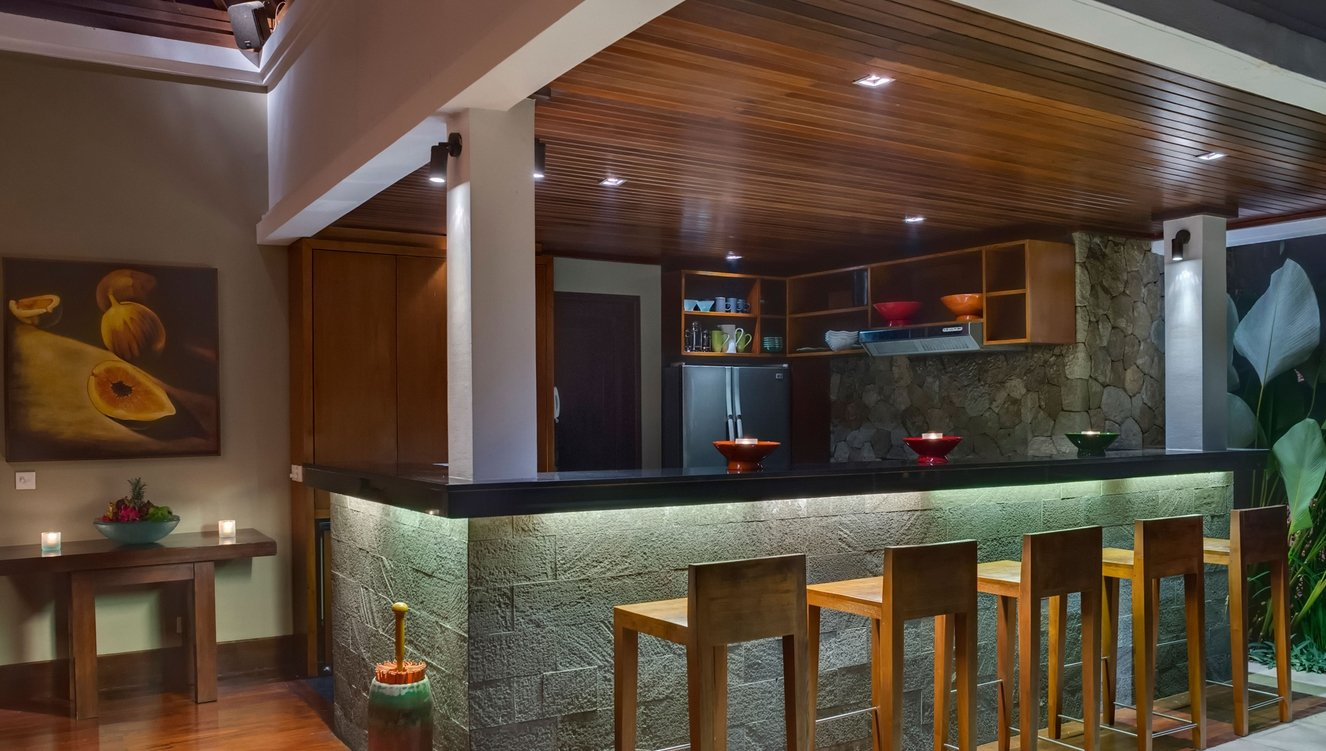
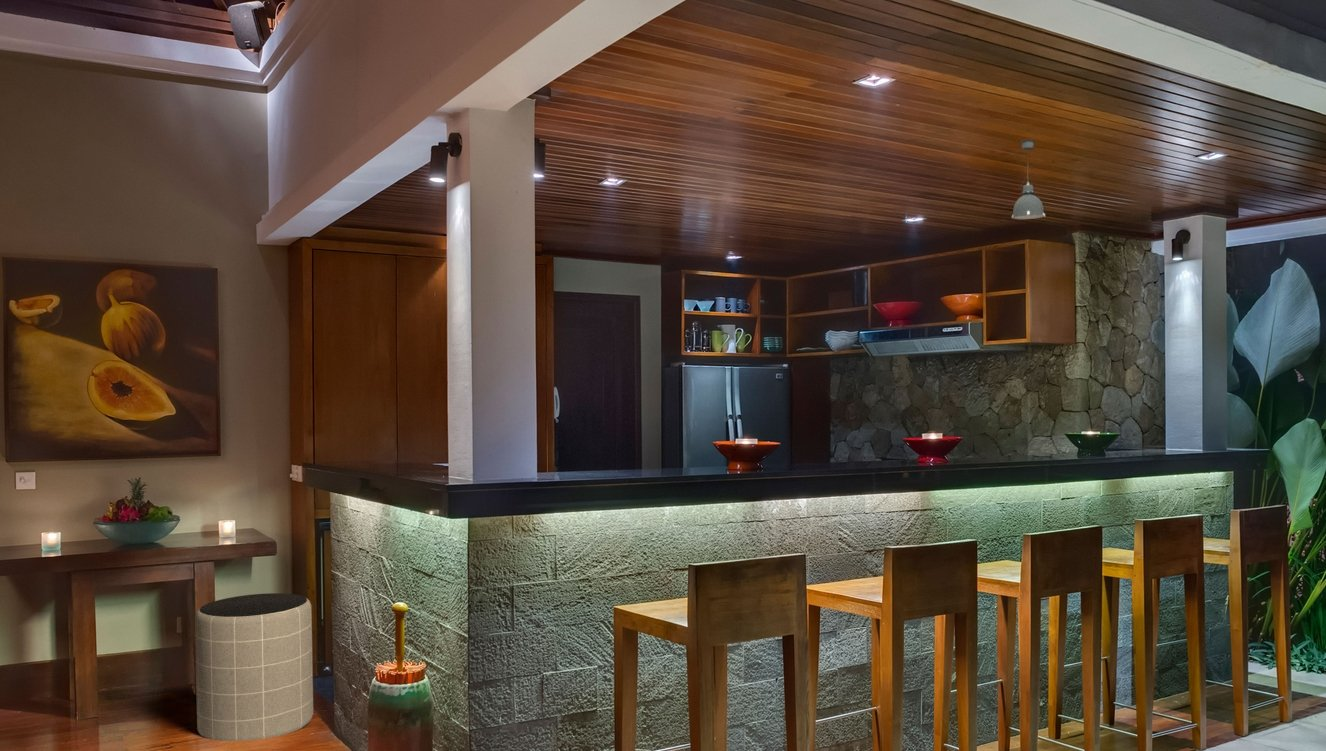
+ trash can [194,592,314,742]
+ pendant light [1011,139,1046,221]
